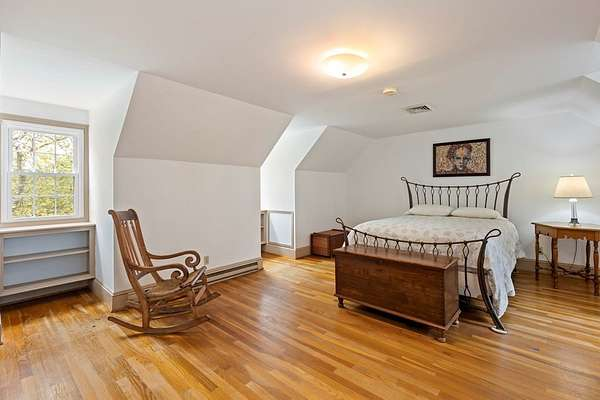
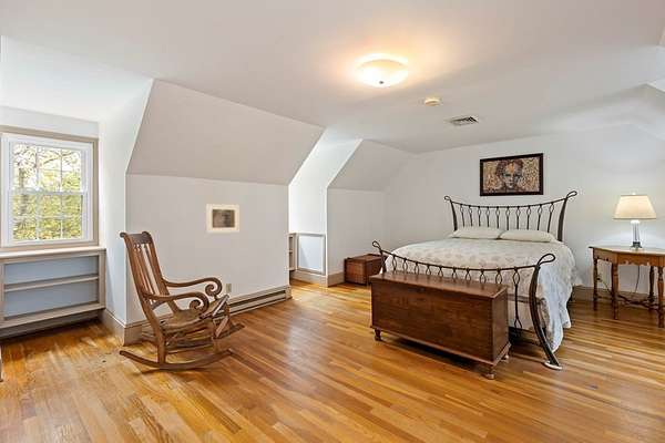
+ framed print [205,203,241,235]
